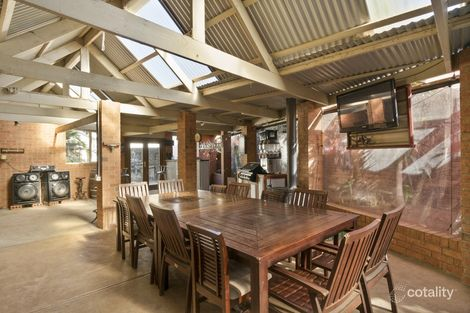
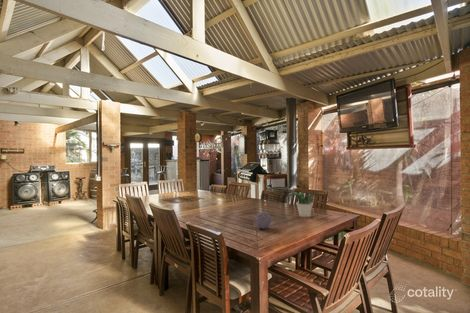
+ potted plant [290,191,316,218]
+ decorative ball [254,211,273,230]
